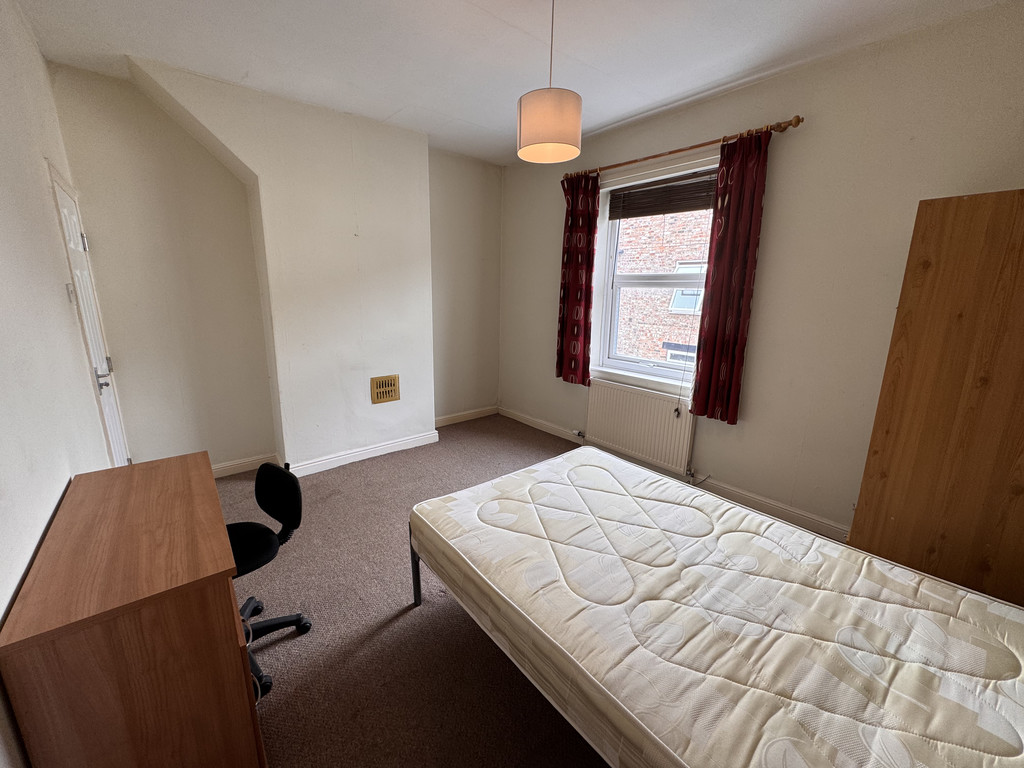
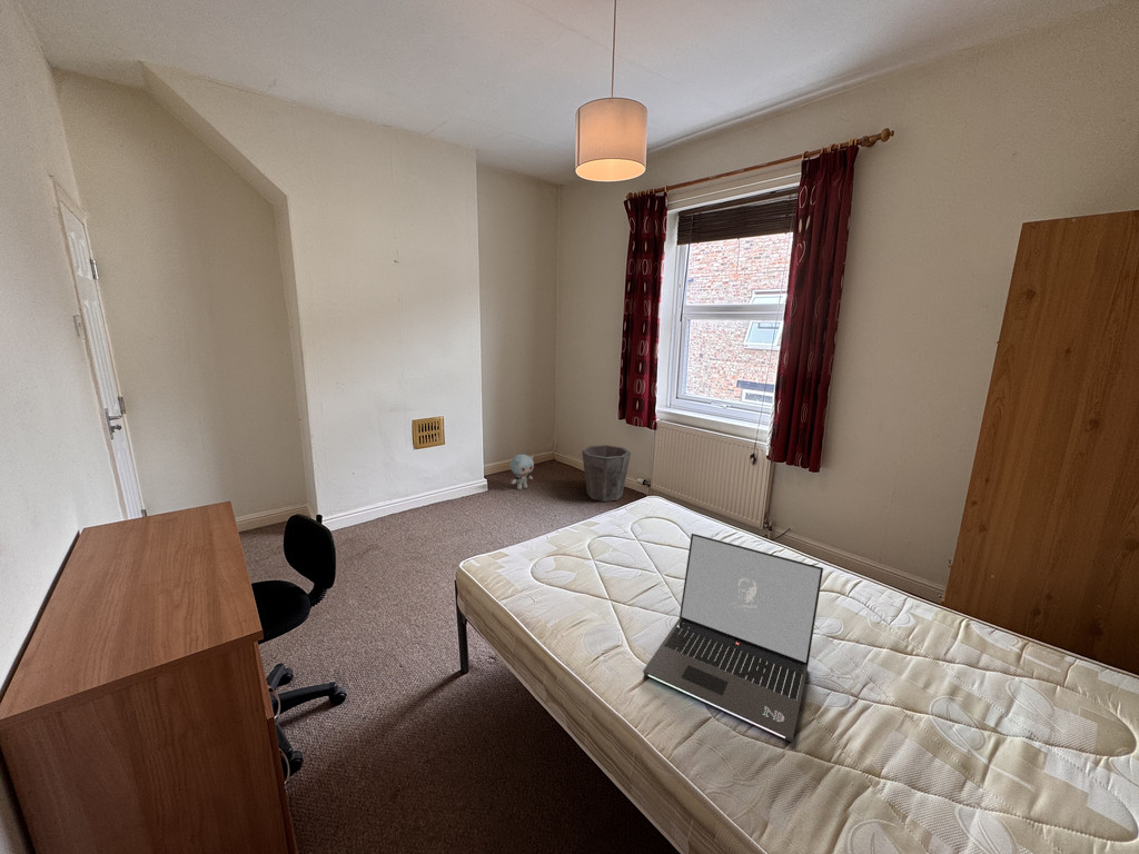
+ waste bin [581,444,632,503]
+ laptop [642,533,824,743]
+ plush toy [508,453,535,490]
